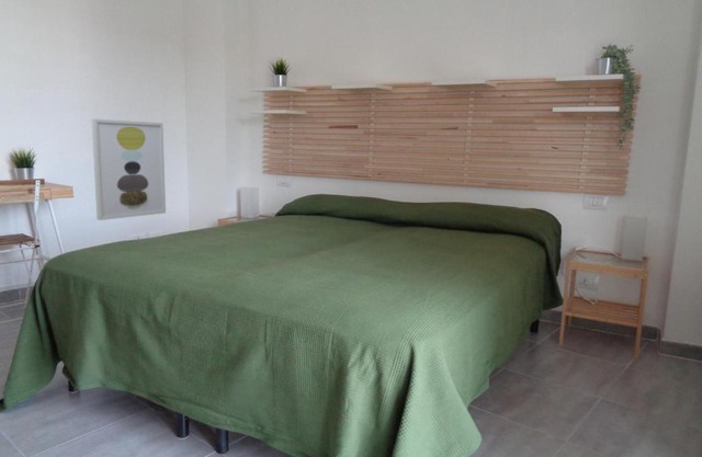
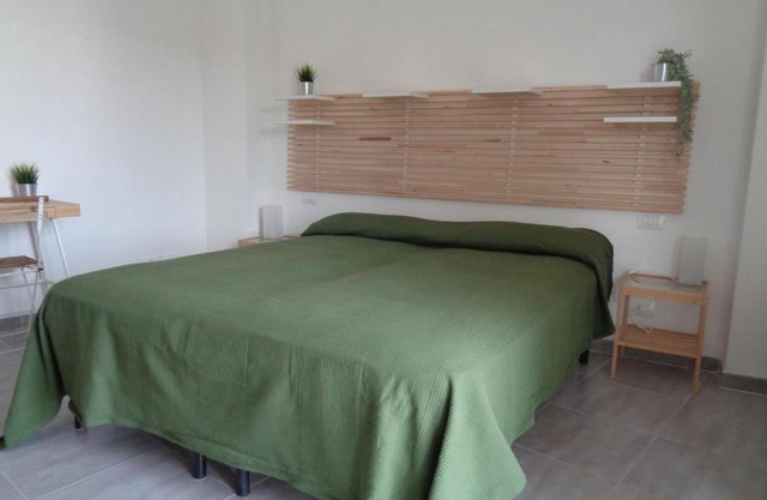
- wall art [91,118,167,221]
